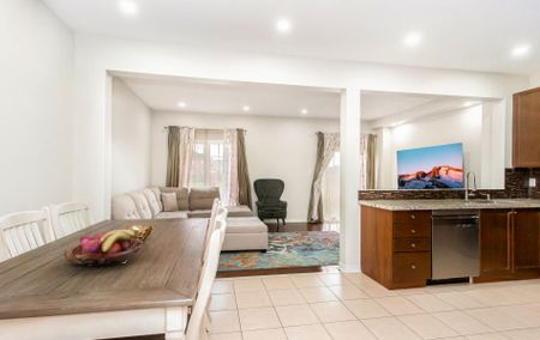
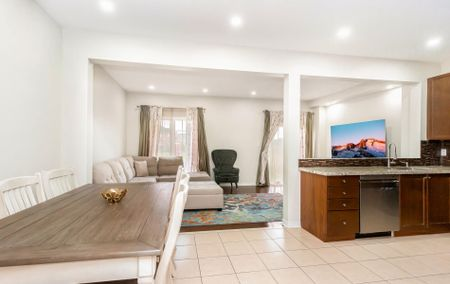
- fruit basket [62,229,144,268]
